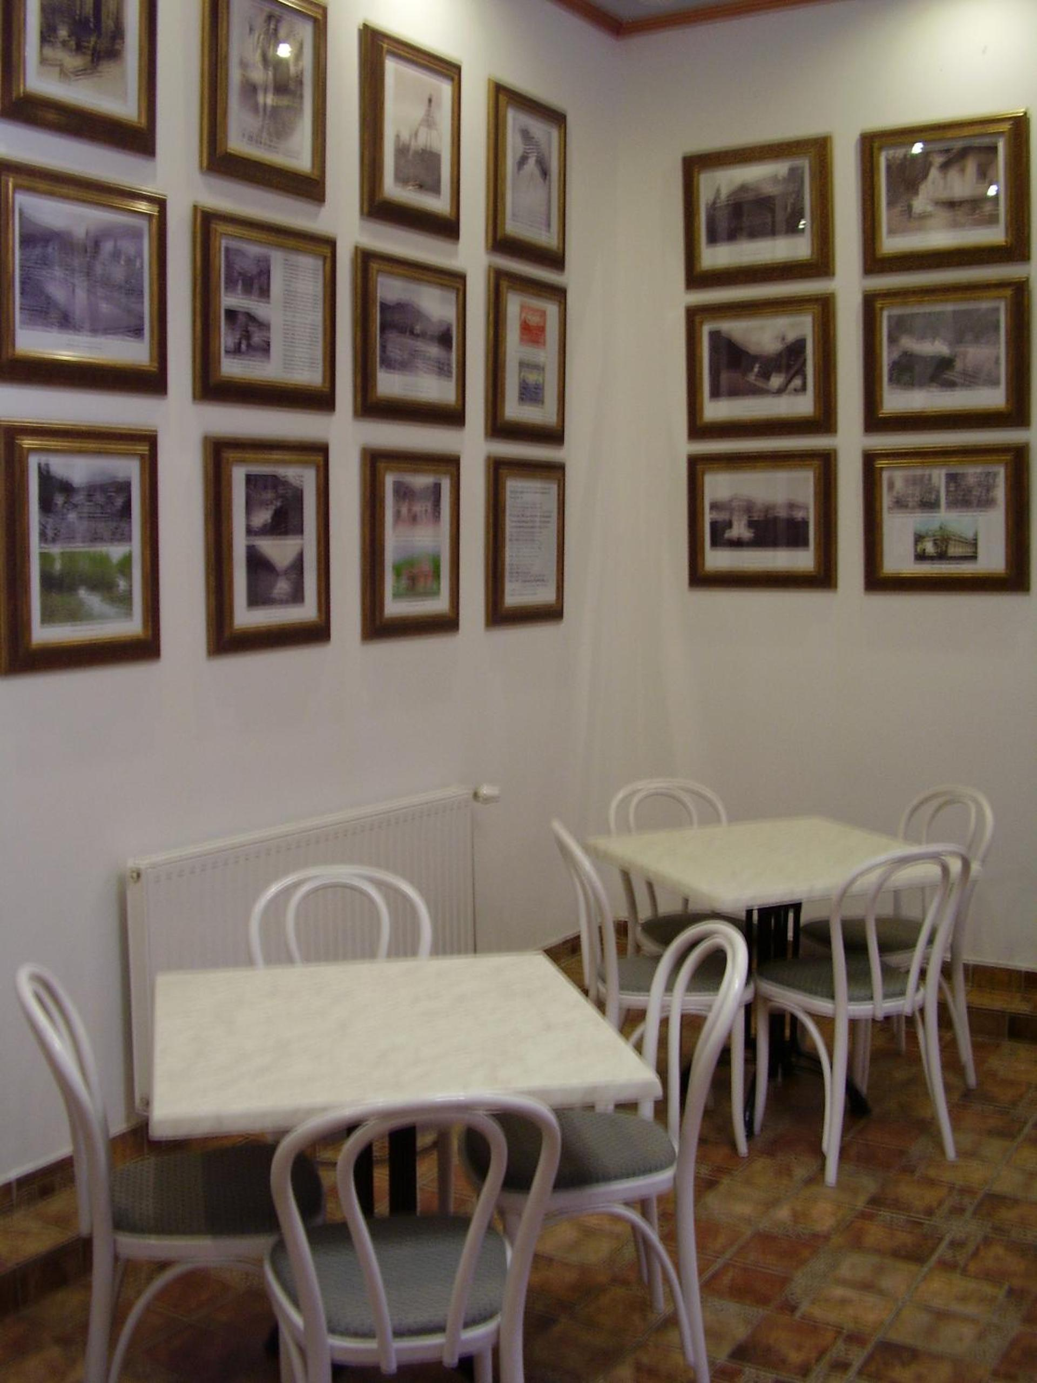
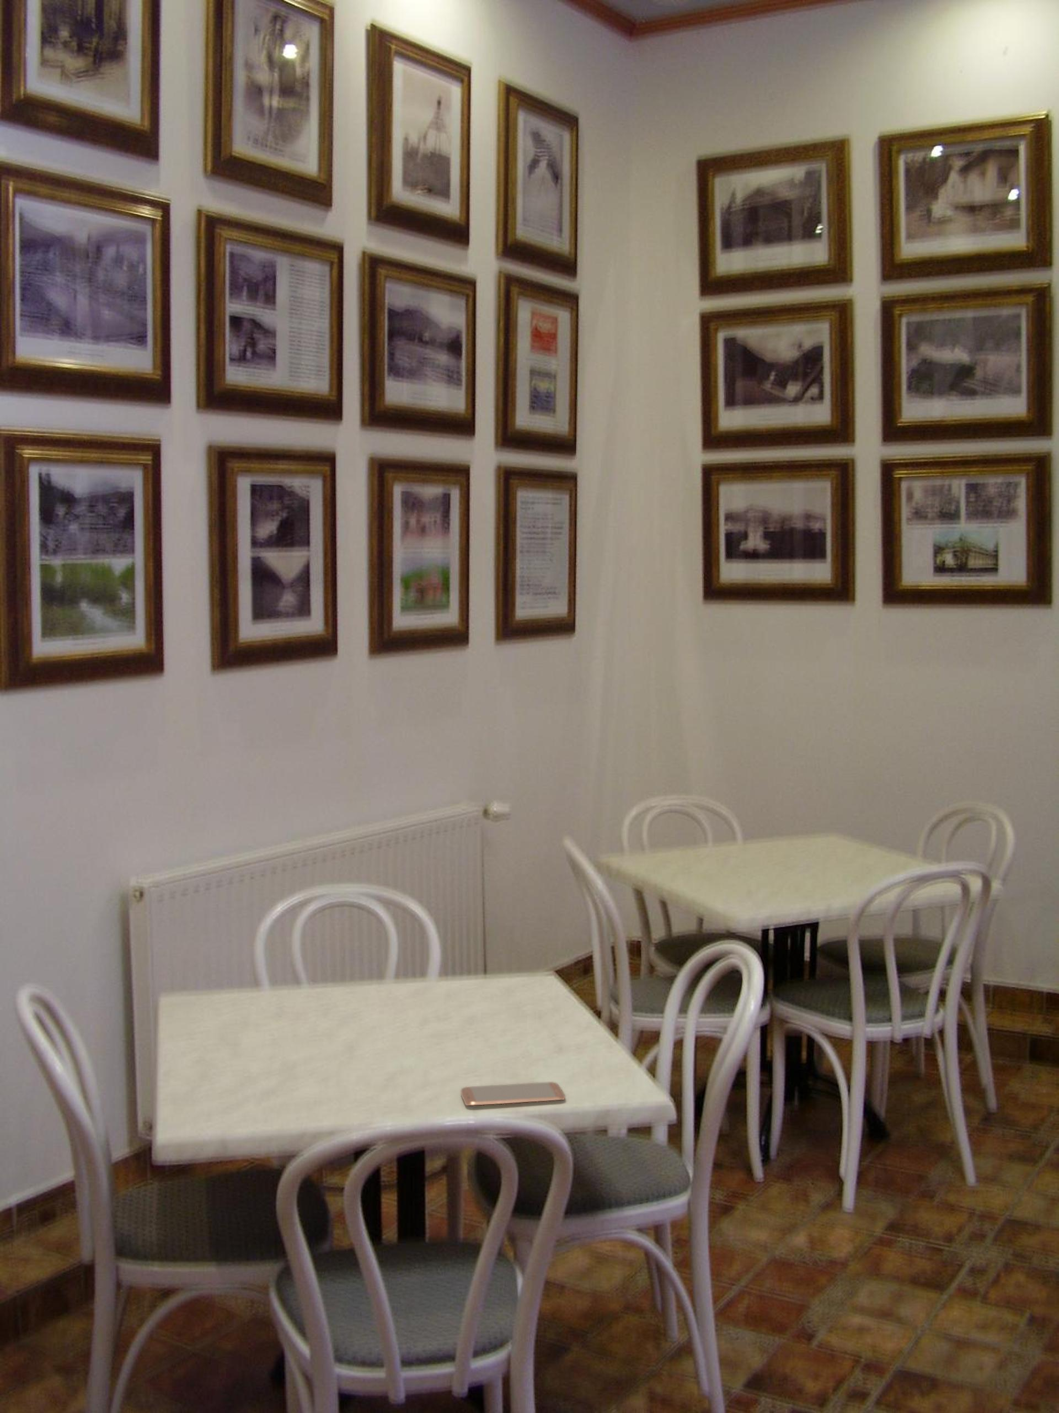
+ smartphone [461,1081,565,1106]
